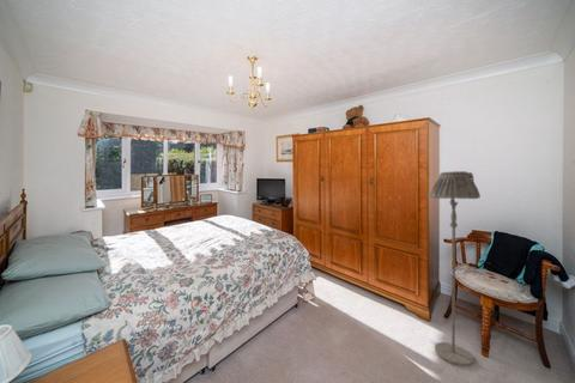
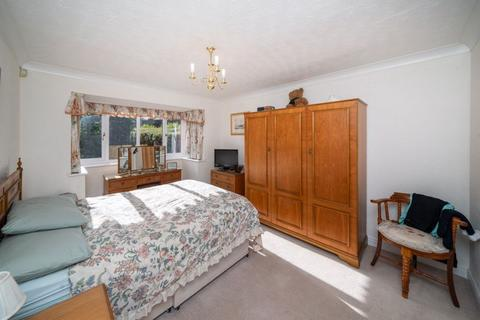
- floor lamp [429,170,482,367]
